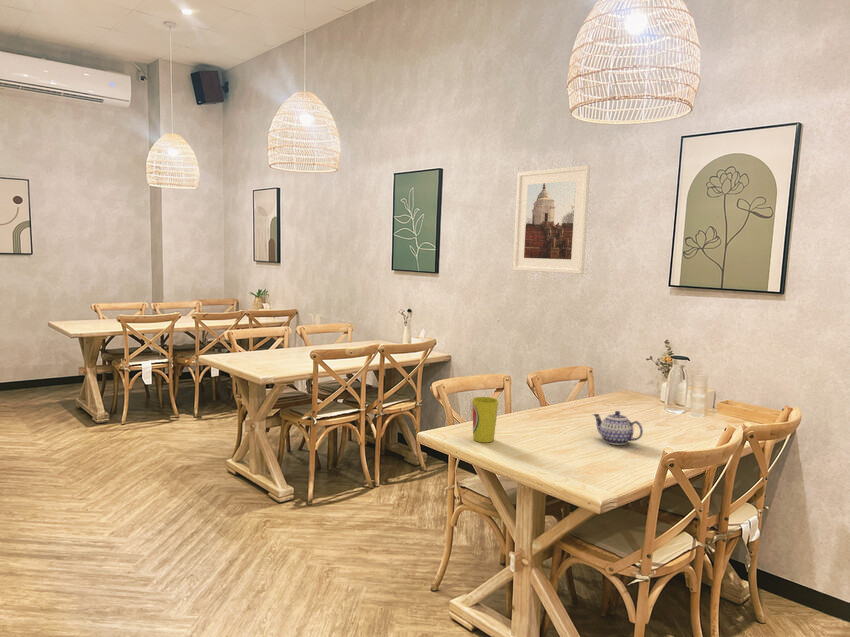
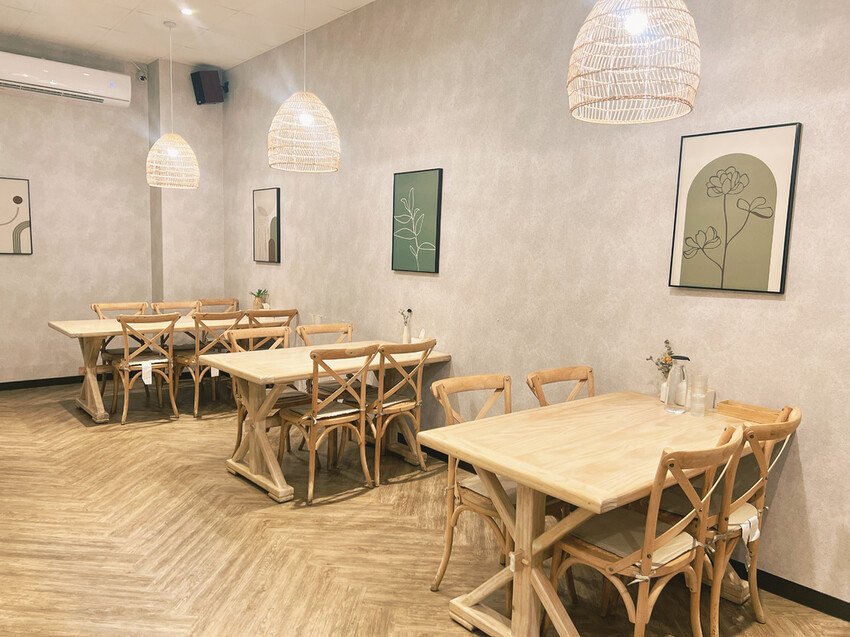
- cup [471,396,499,443]
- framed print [512,164,591,275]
- teapot [592,410,644,446]
